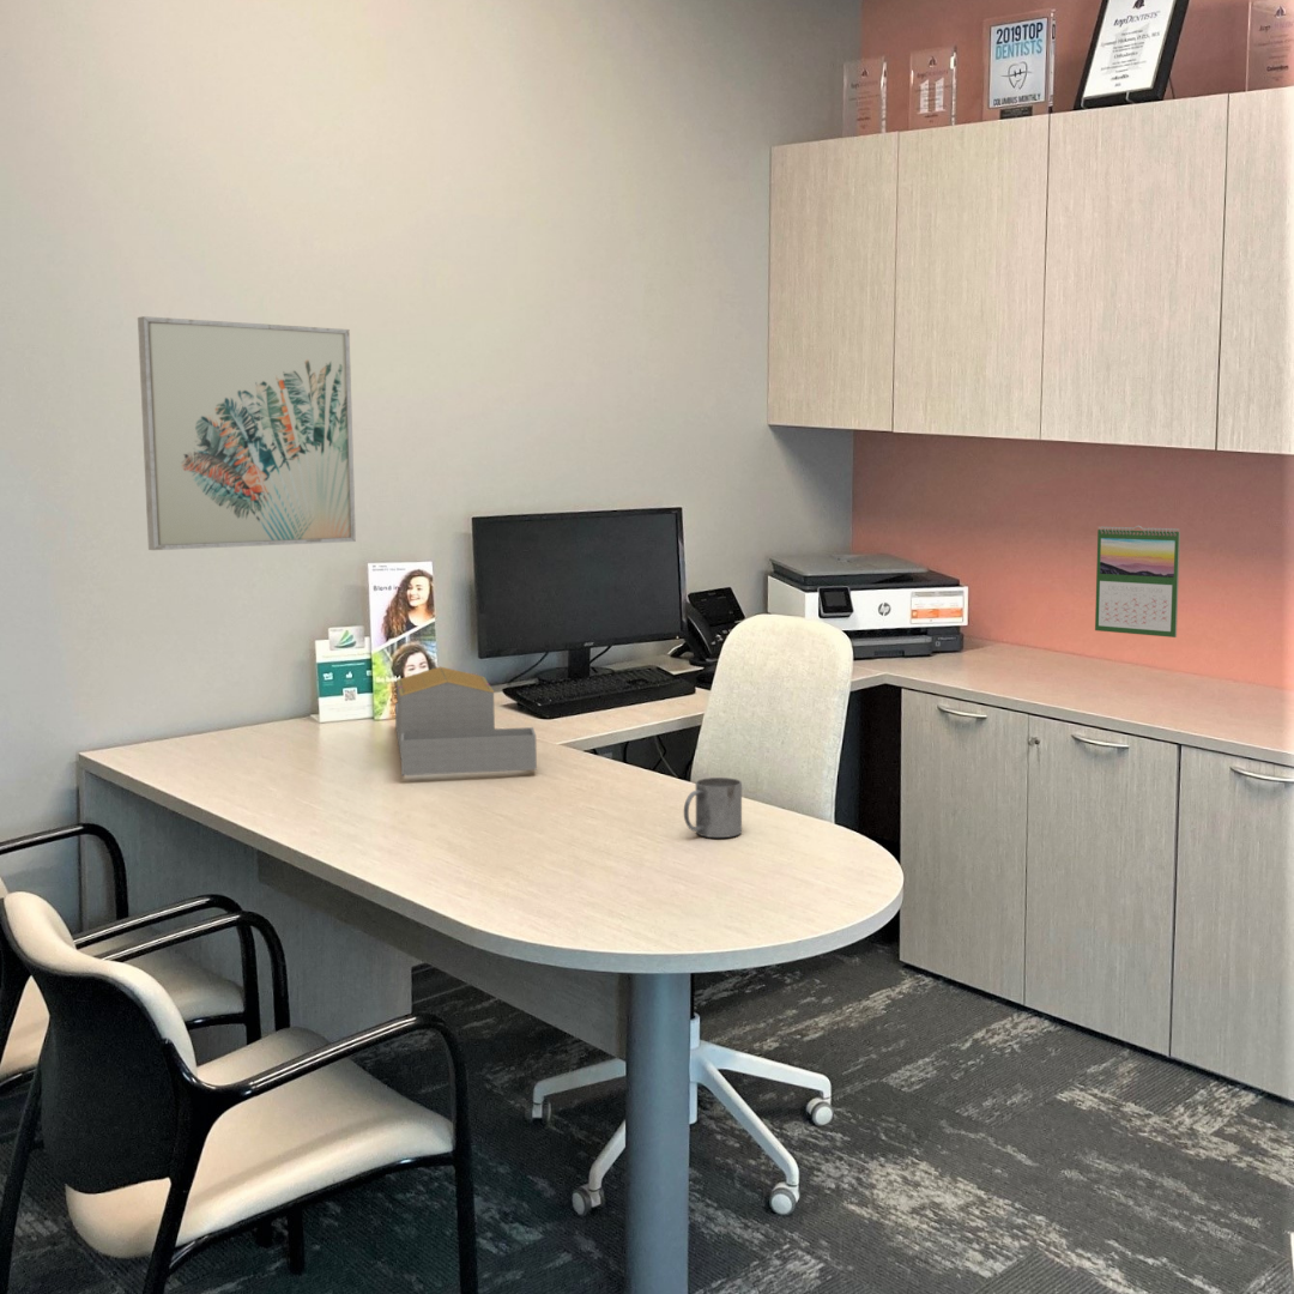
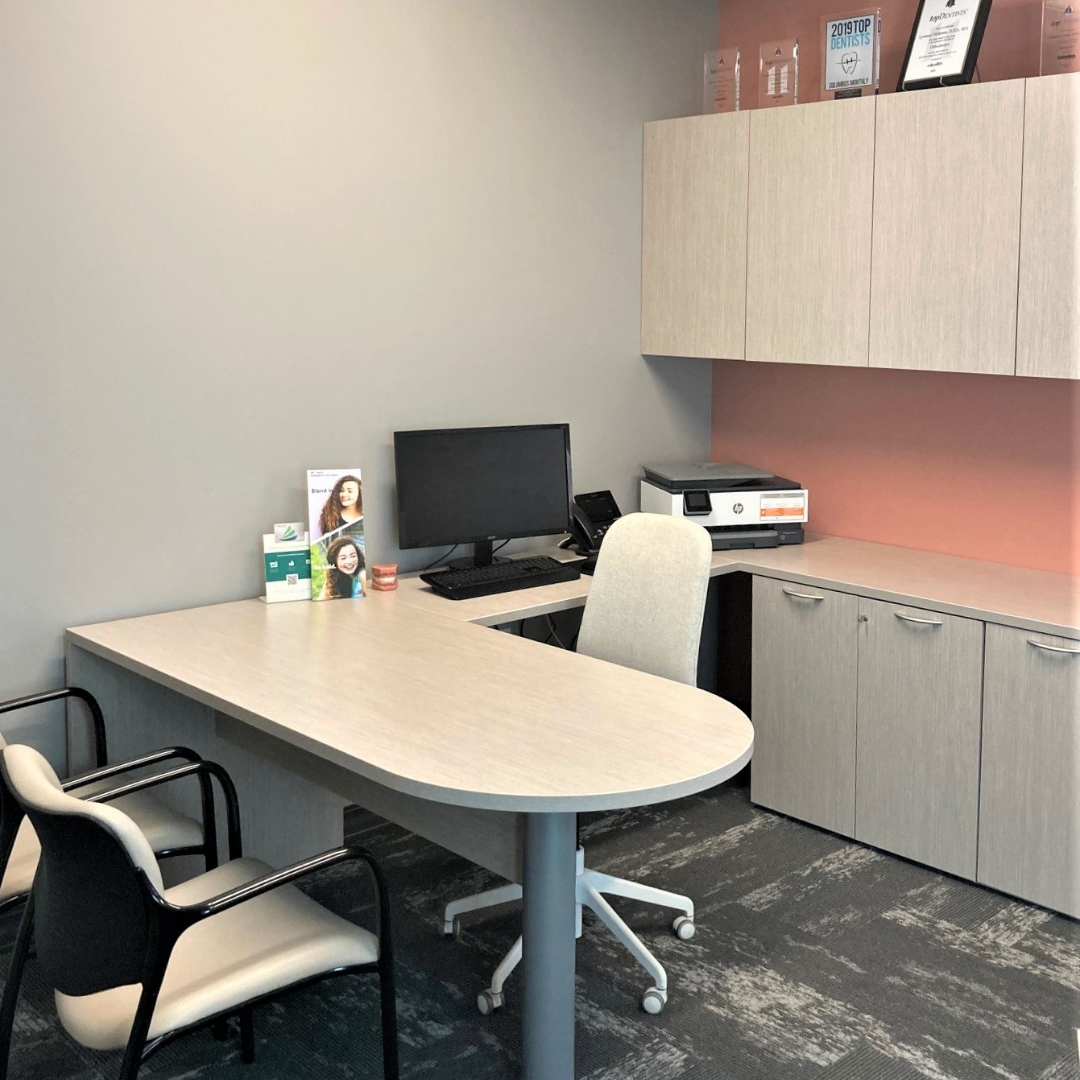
- calendar [1094,525,1181,639]
- mug [683,776,743,839]
- wall art [137,315,357,551]
- architectural model [394,666,538,776]
